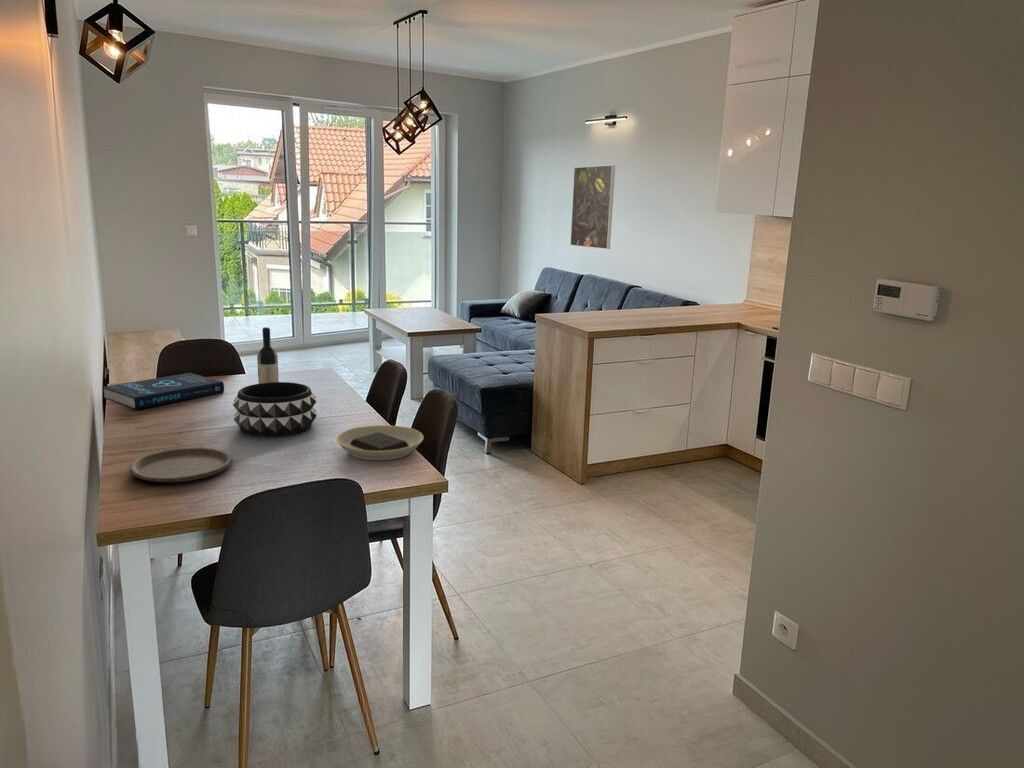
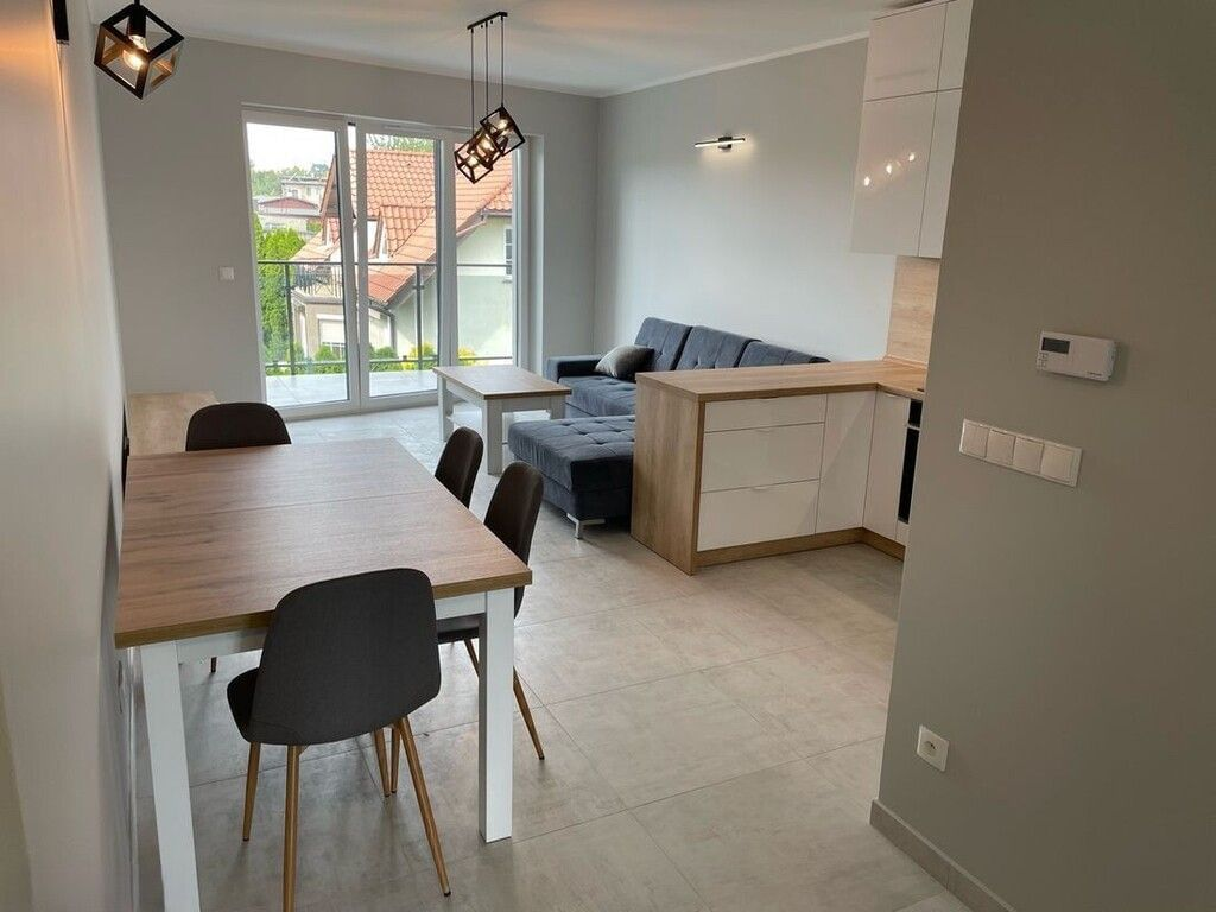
- plate [335,424,425,461]
- decorative bowl [232,381,318,437]
- wine bottle [256,326,280,384]
- book [102,372,225,410]
- plate [129,446,233,483]
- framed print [569,164,616,250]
